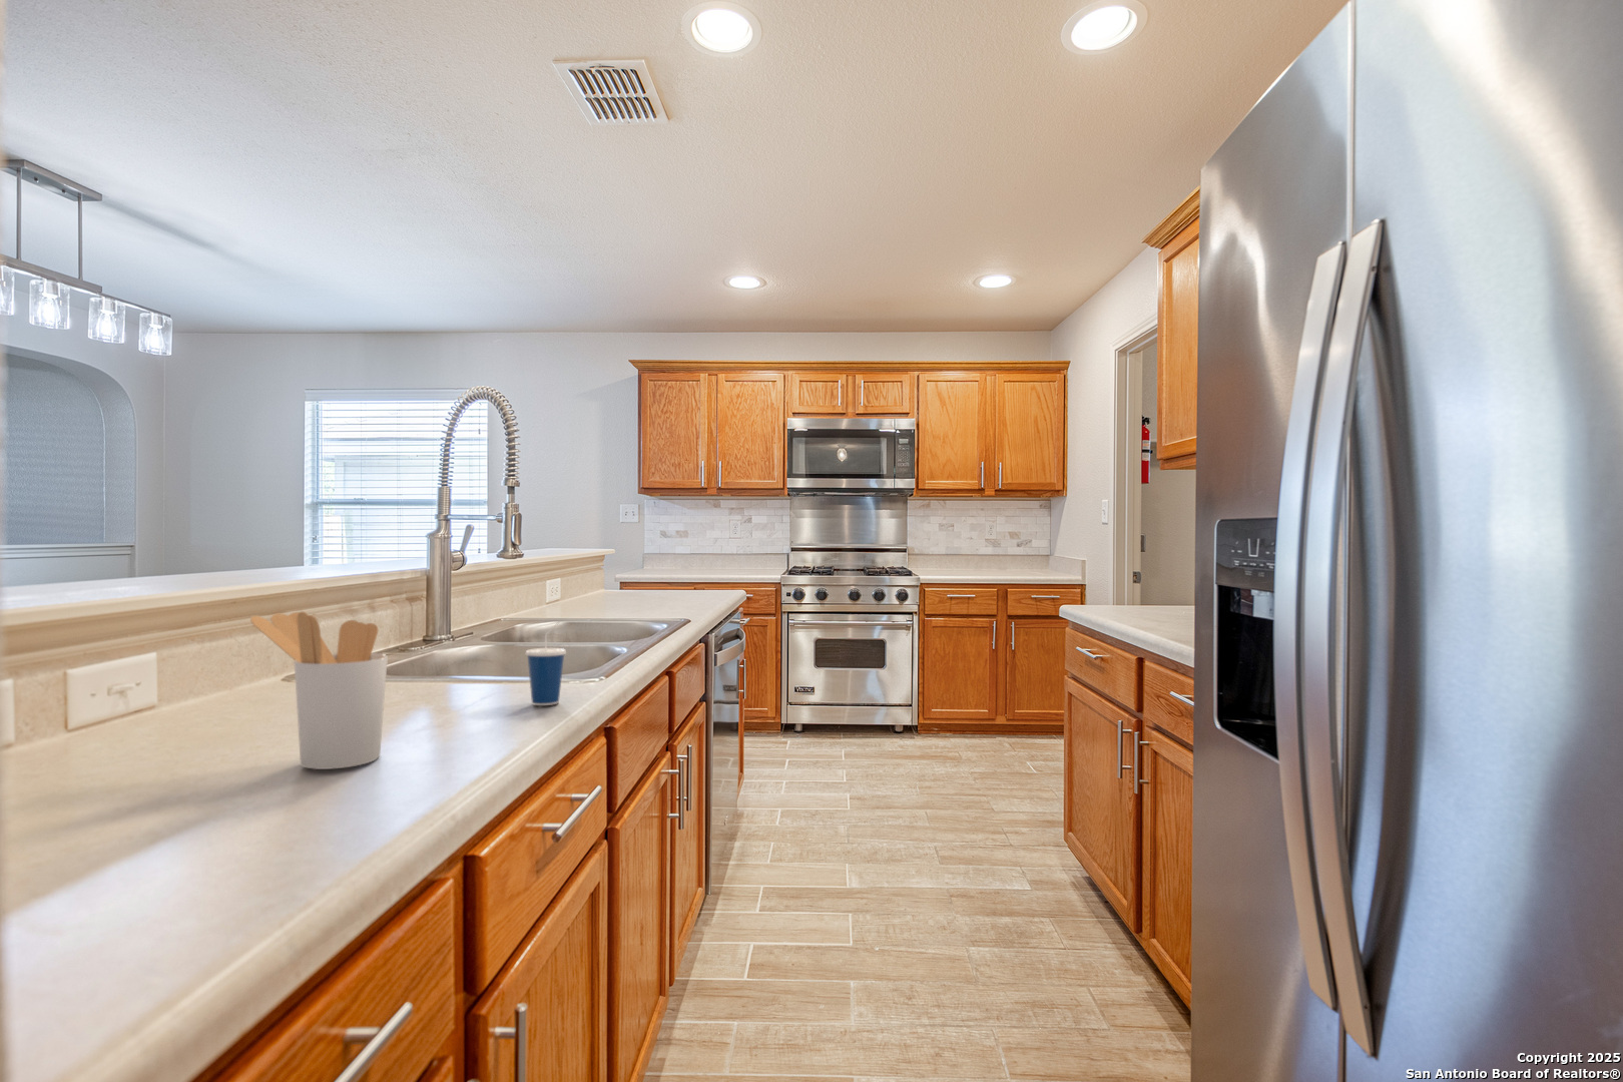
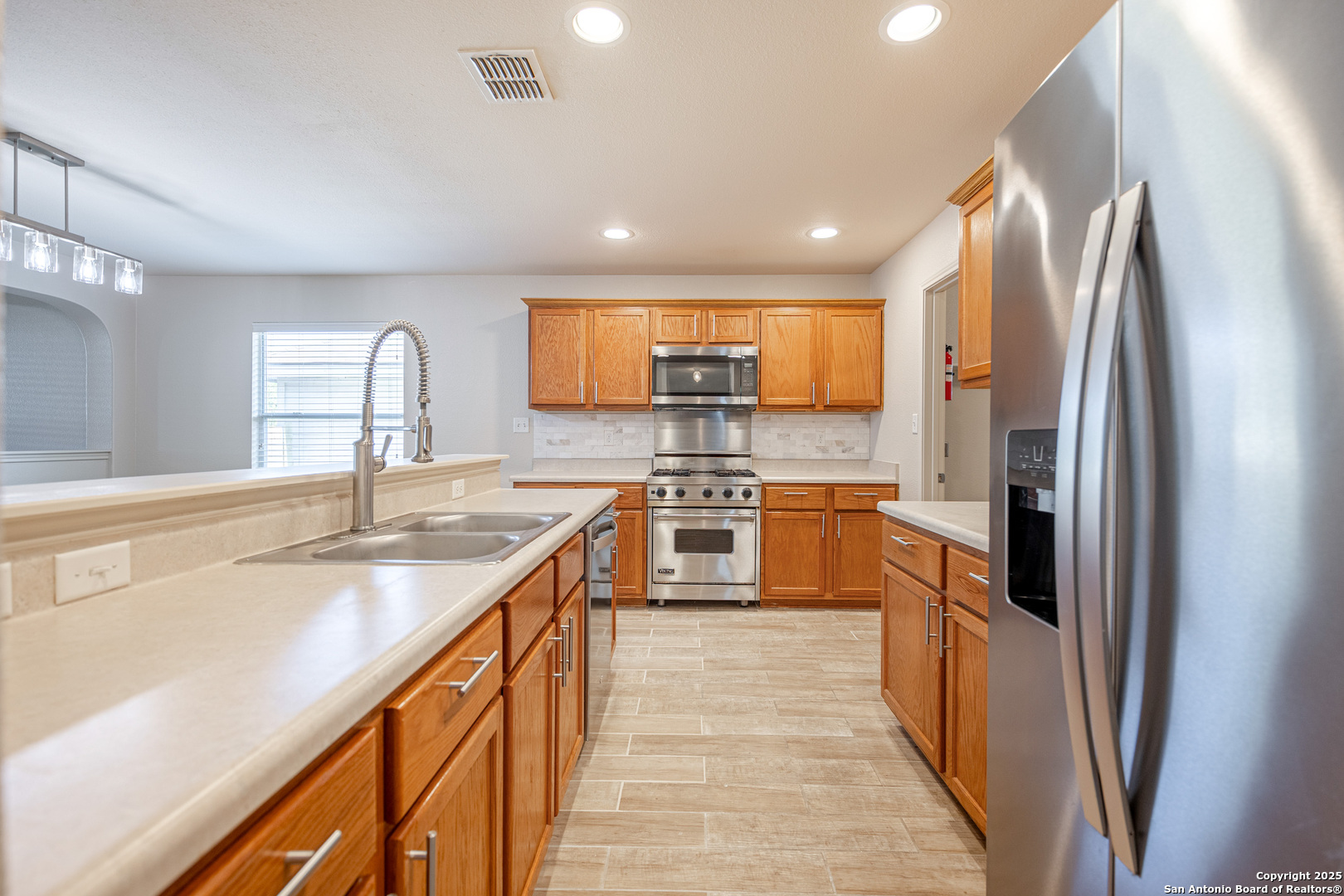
- cup [525,621,568,706]
- utensil holder [250,610,389,770]
